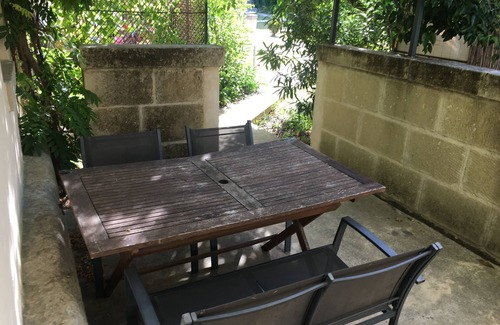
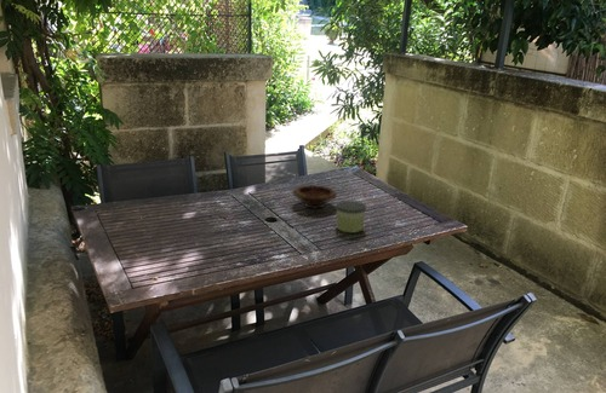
+ bowl [291,184,338,210]
+ candle [335,200,367,233]
